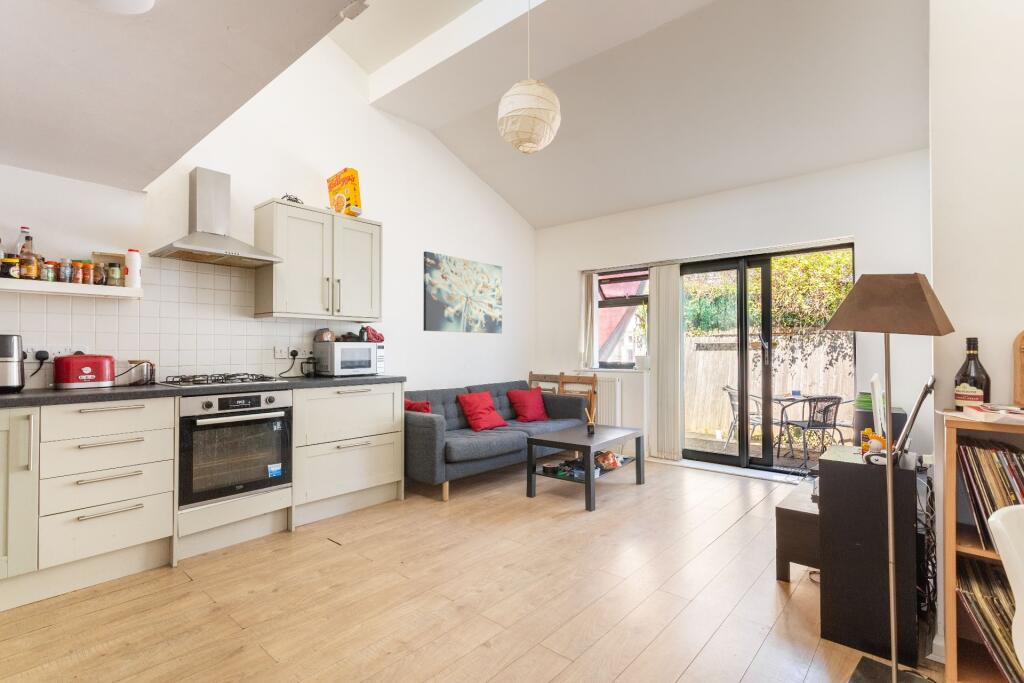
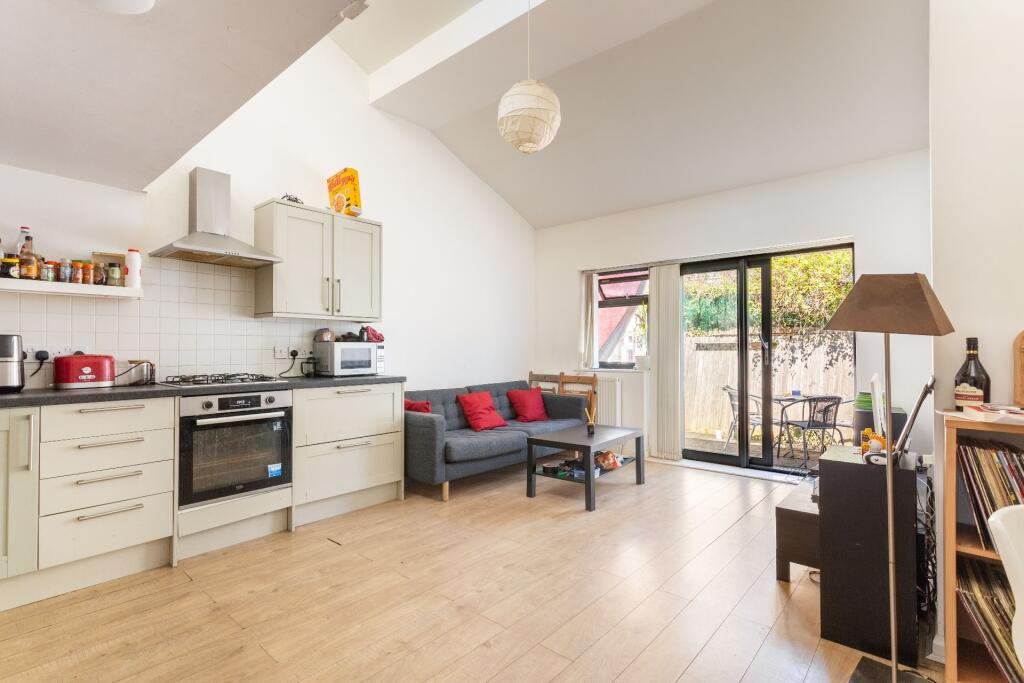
- wall art [422,250,503,334]
